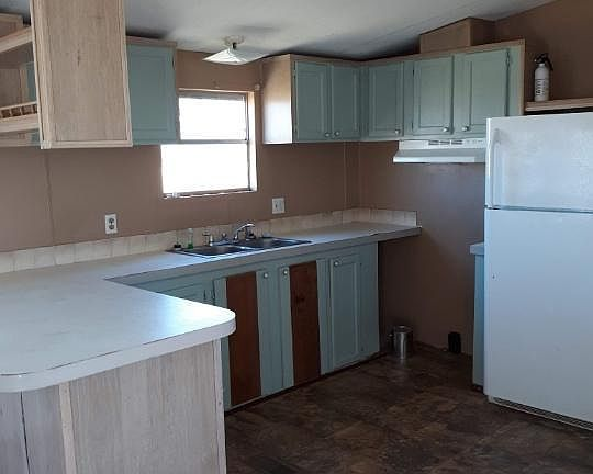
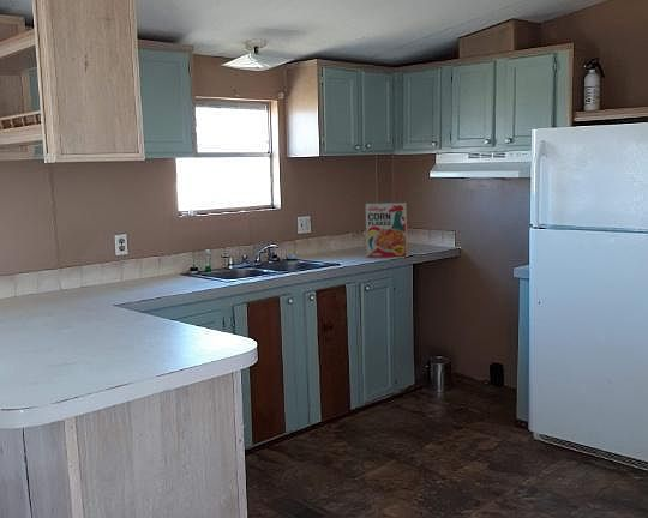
+ cereal box [365,201,408,258]
